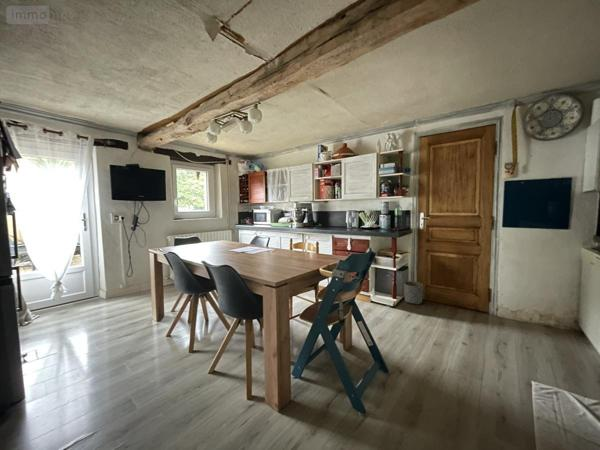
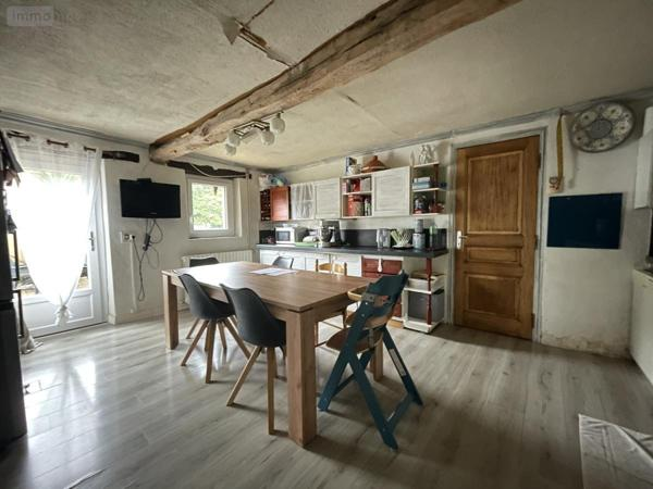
- planter [403,280,424,305]
